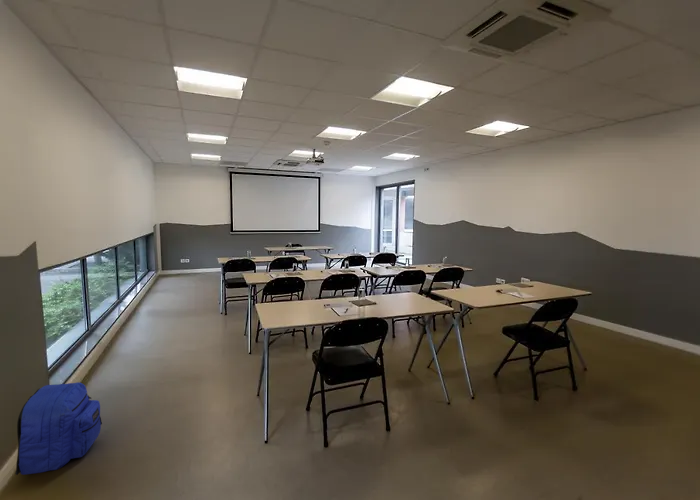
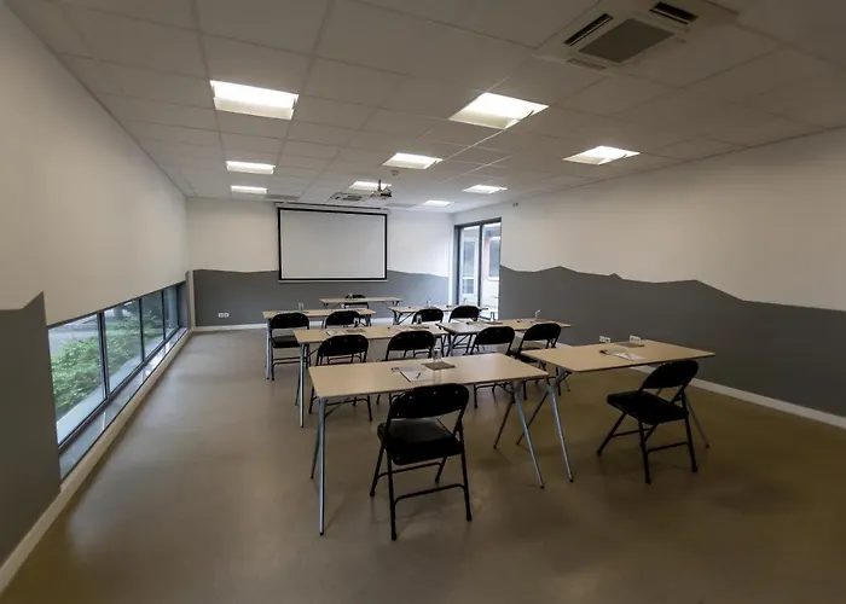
- backpack [14,381,103,476]
